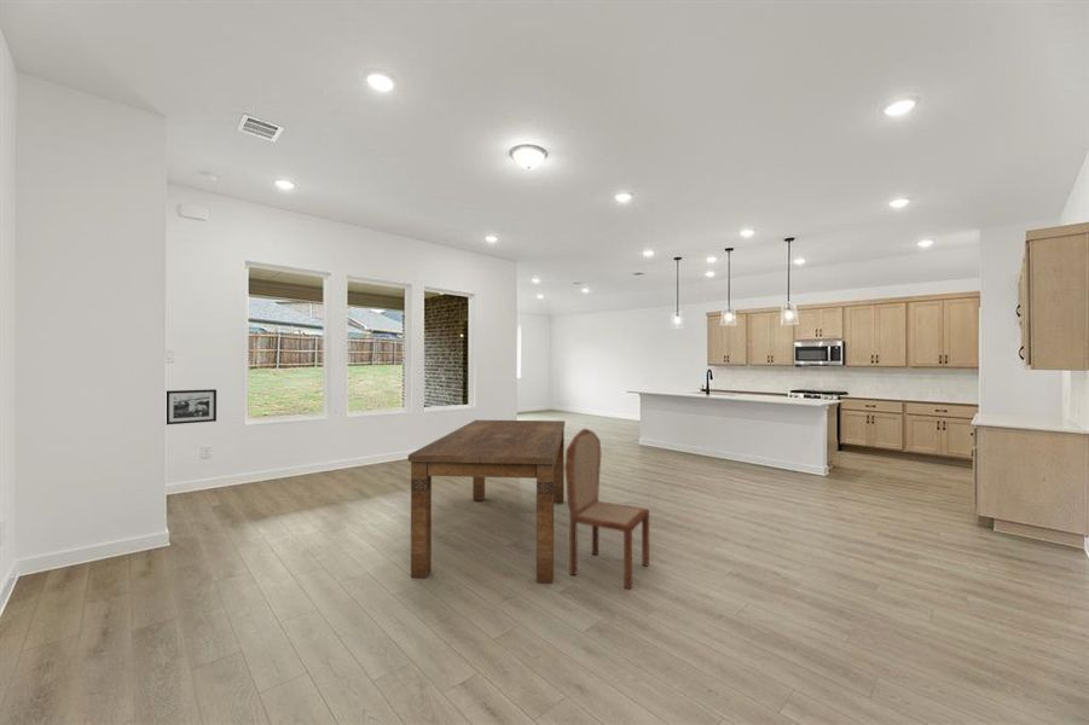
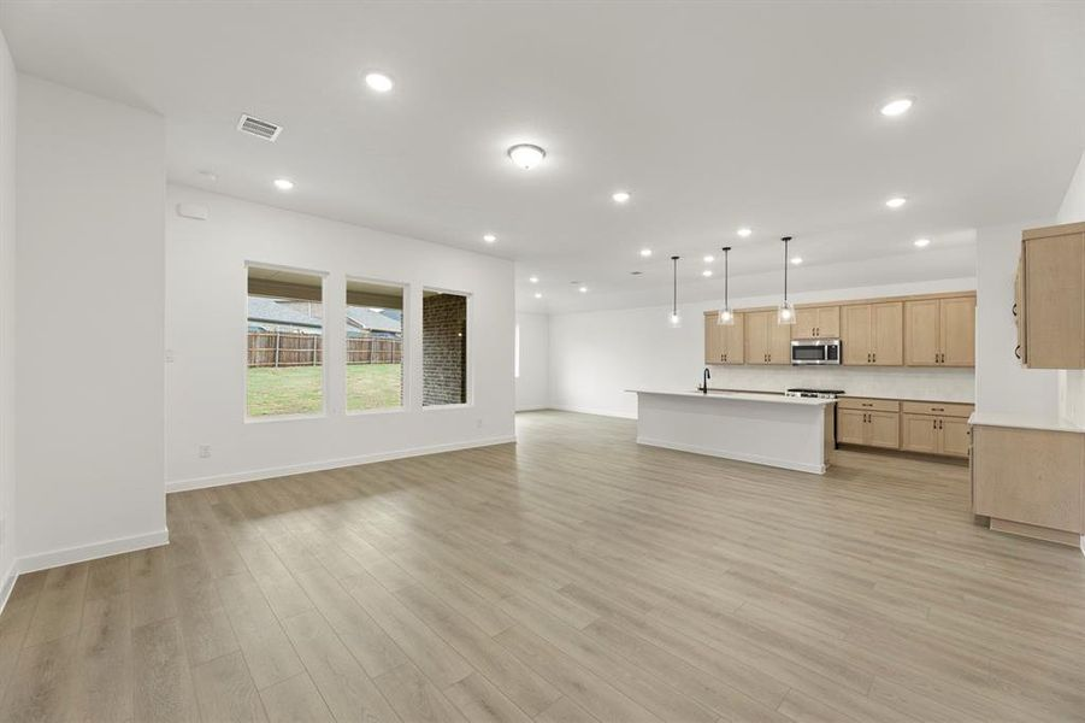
- picture frame [166,388,218,425]
- chair [564,428,650,591]
- dining table [407,419,566,585]
